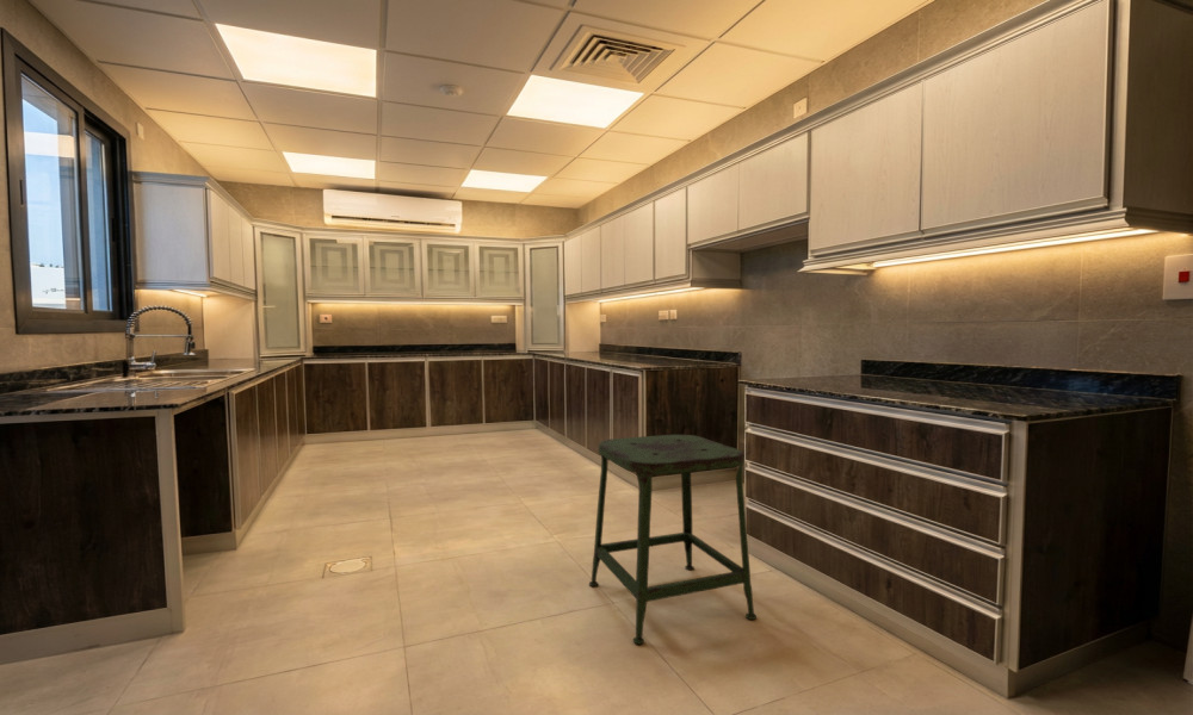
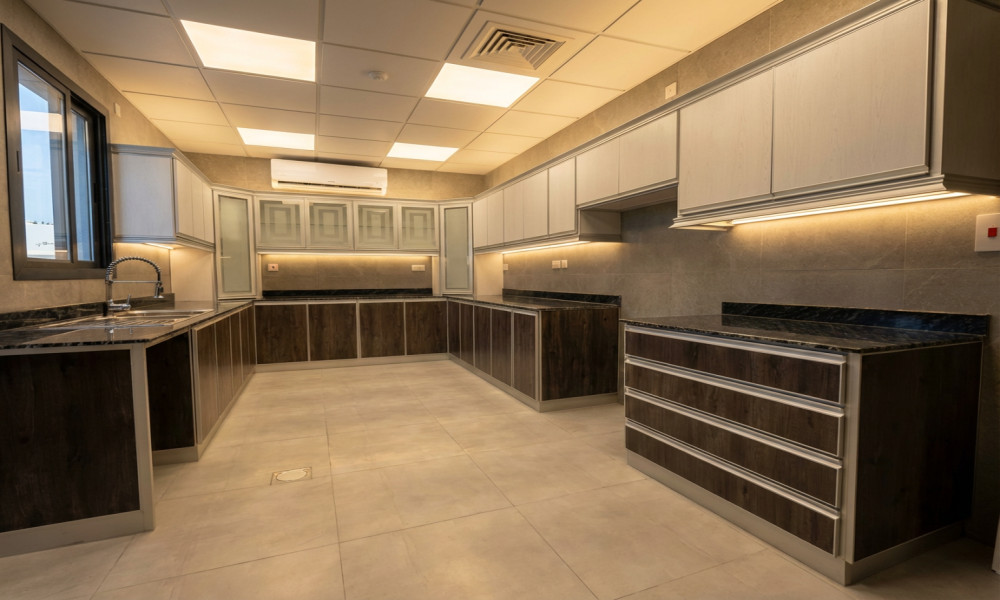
- stool [588,434,758,645]
